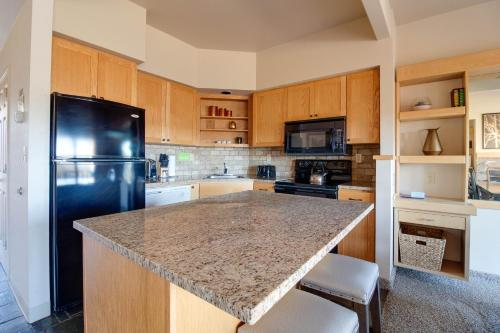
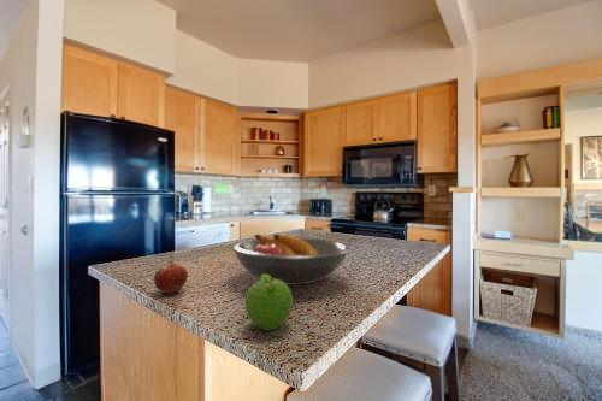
+ fruit [244,275,294,331]
+ fruit bowl [231,232,350,285]
+ apple [153,260,189,294]
